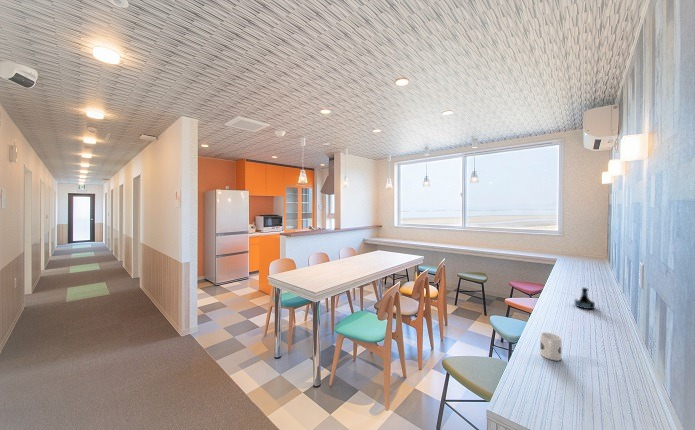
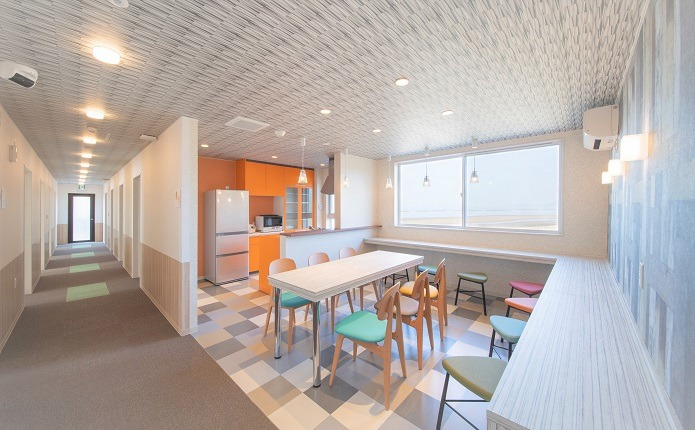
- tequila bottle [574,286,596,310]
- mug [539,331,563,362]
